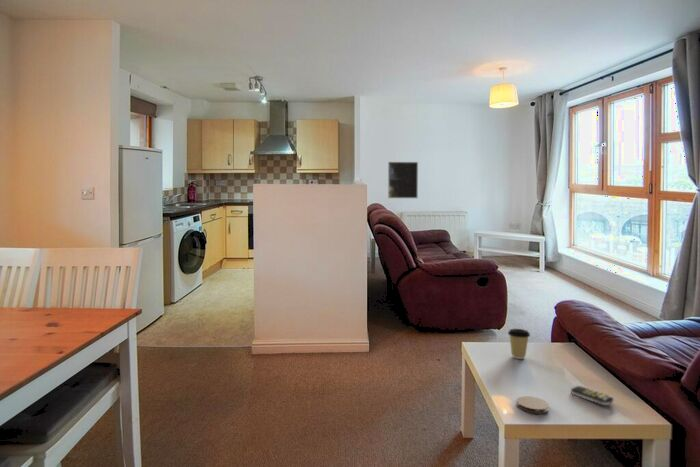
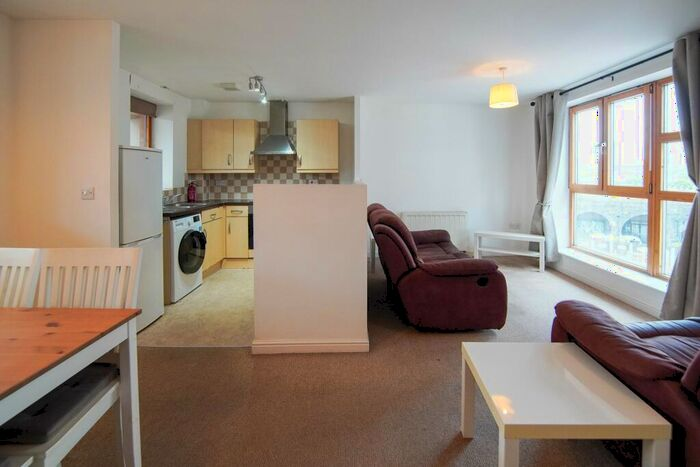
- coffee cup [507,328,531,360]
- remote control [570,385,614,406]
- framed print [387,161,419,199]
- coaster [516,395,550,414]
